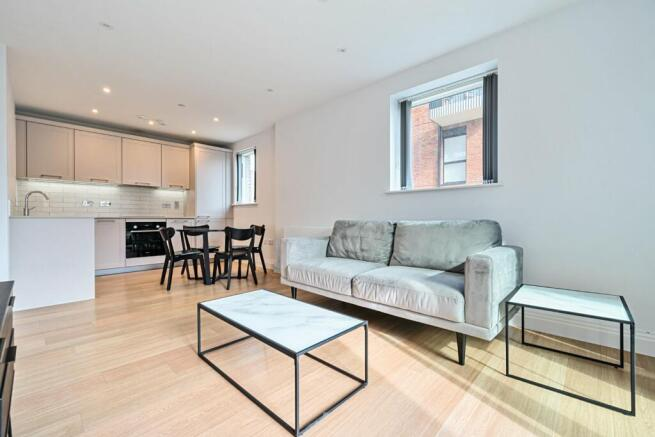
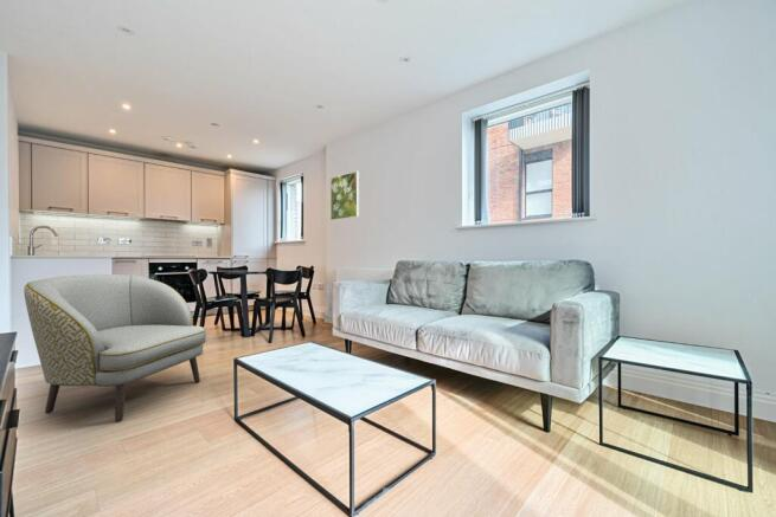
+ armchair [23,273,207,422]
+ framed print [329,169,360,221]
